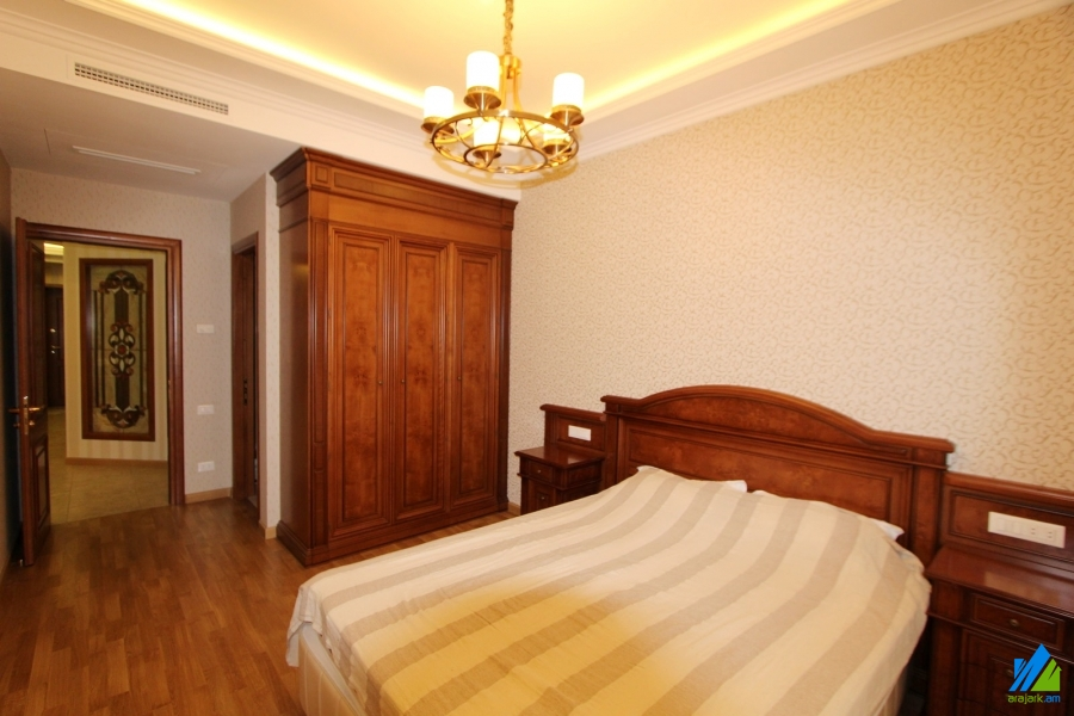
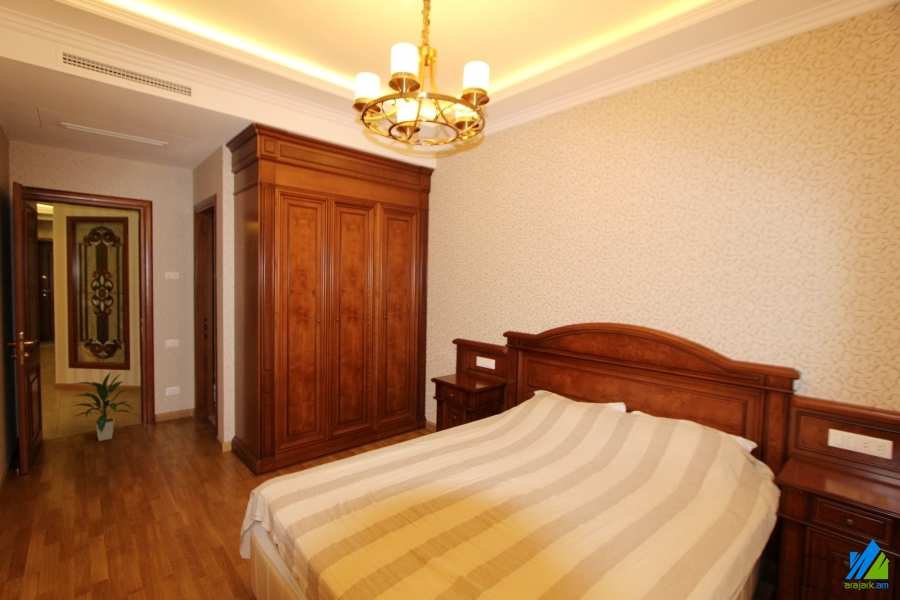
+ indoor plant [69,372,133,442]
